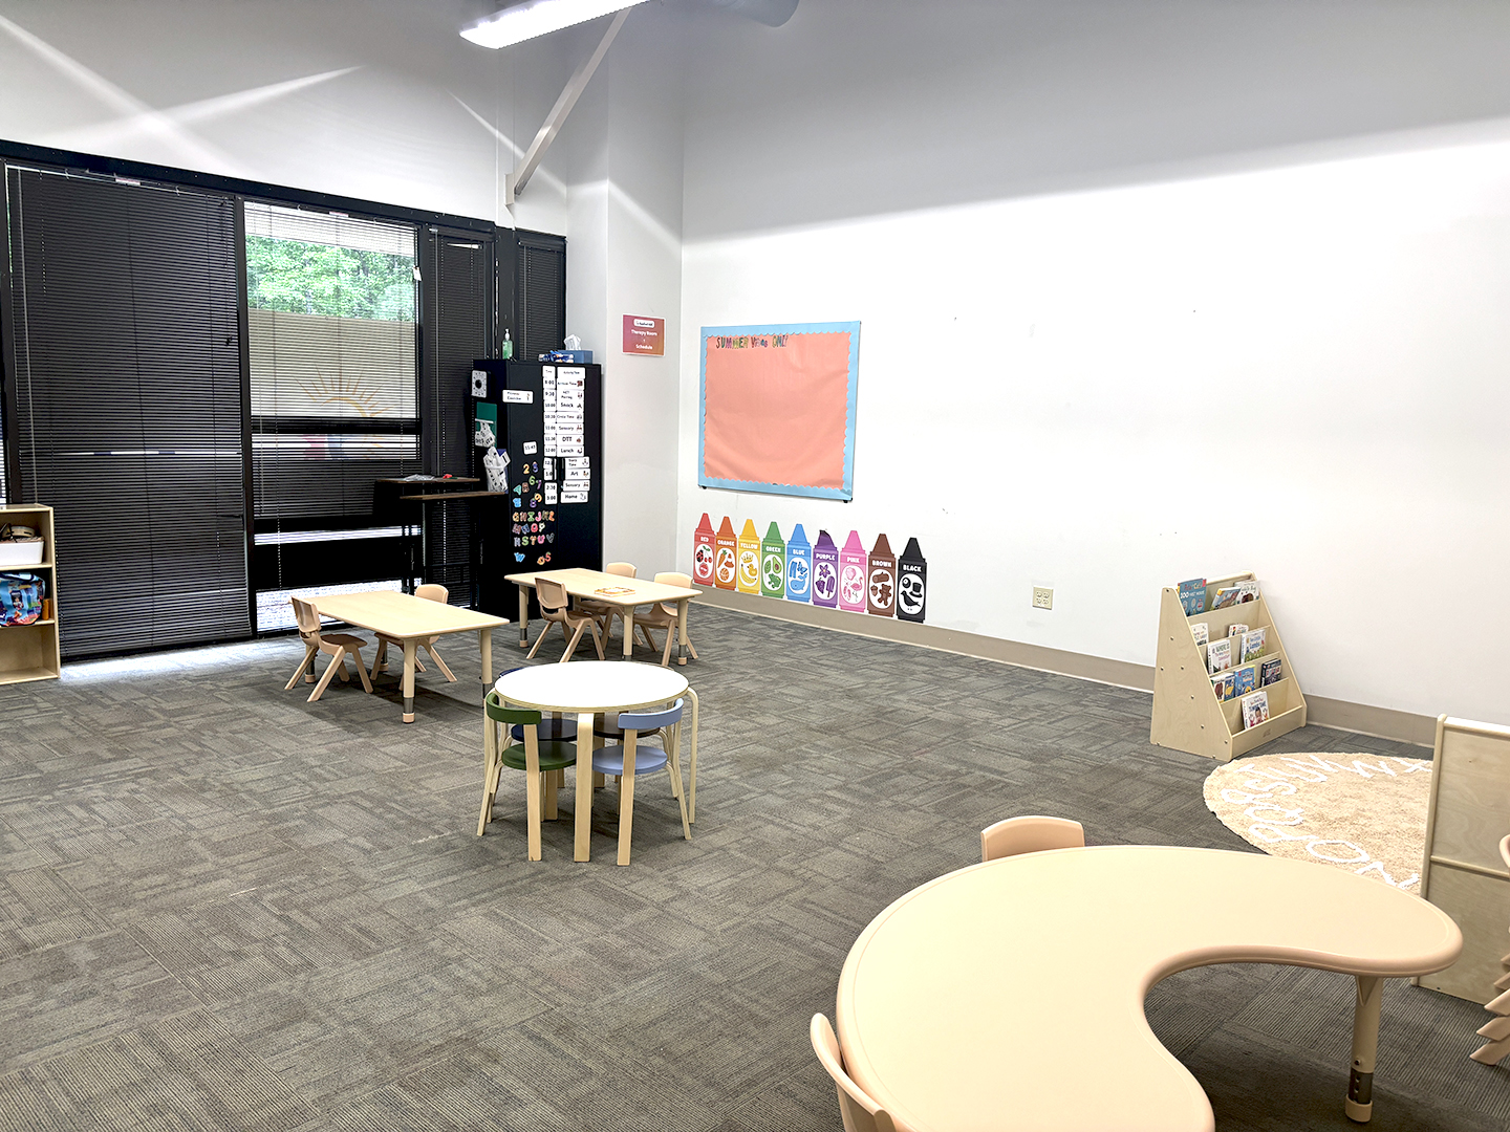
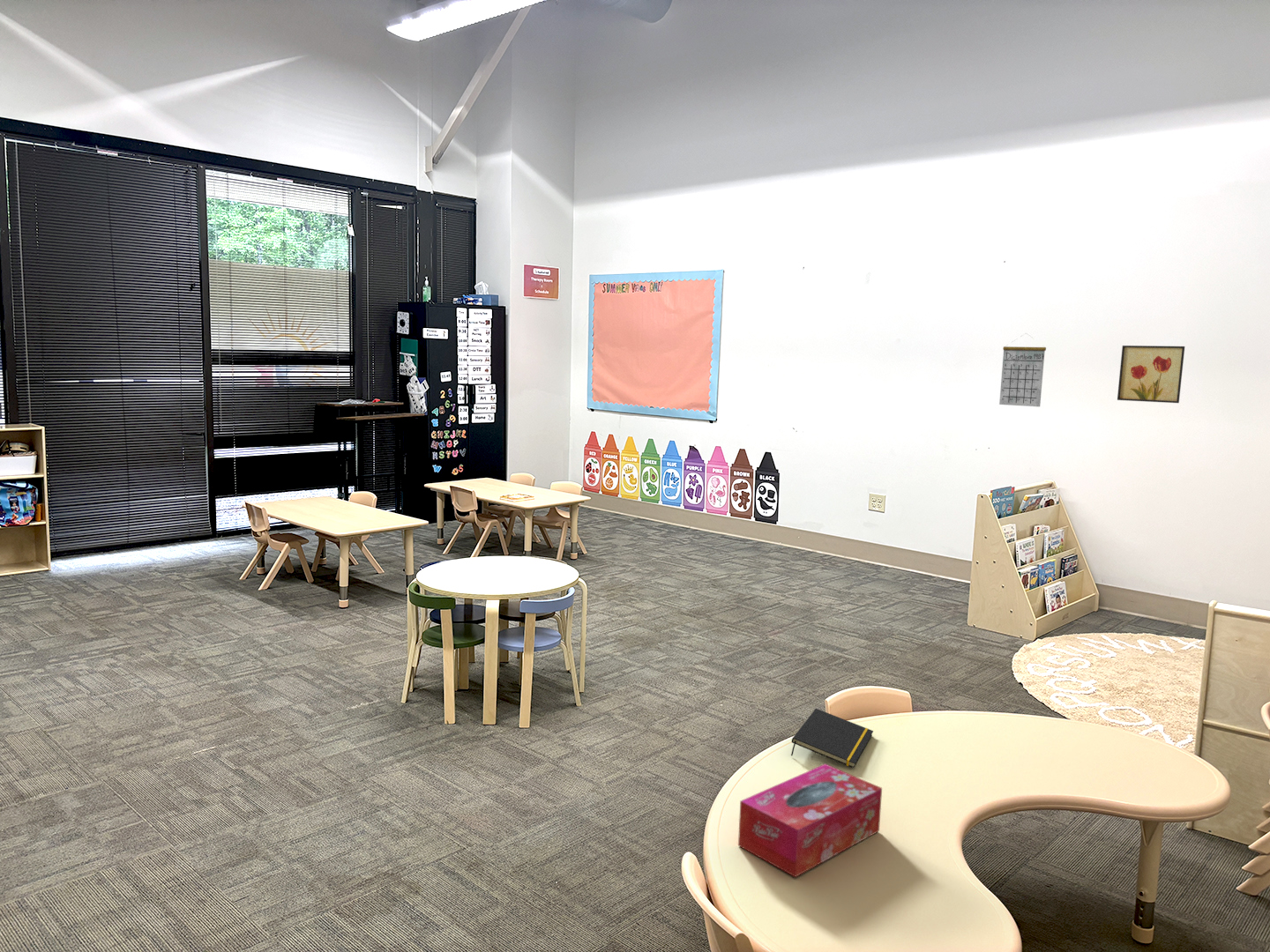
+ calendar [998,332,1047,407]
+ notepad [790,708,874,769]
+ tissue box [737,763,883,878]
+ wall art [1117,345,1185,404]
